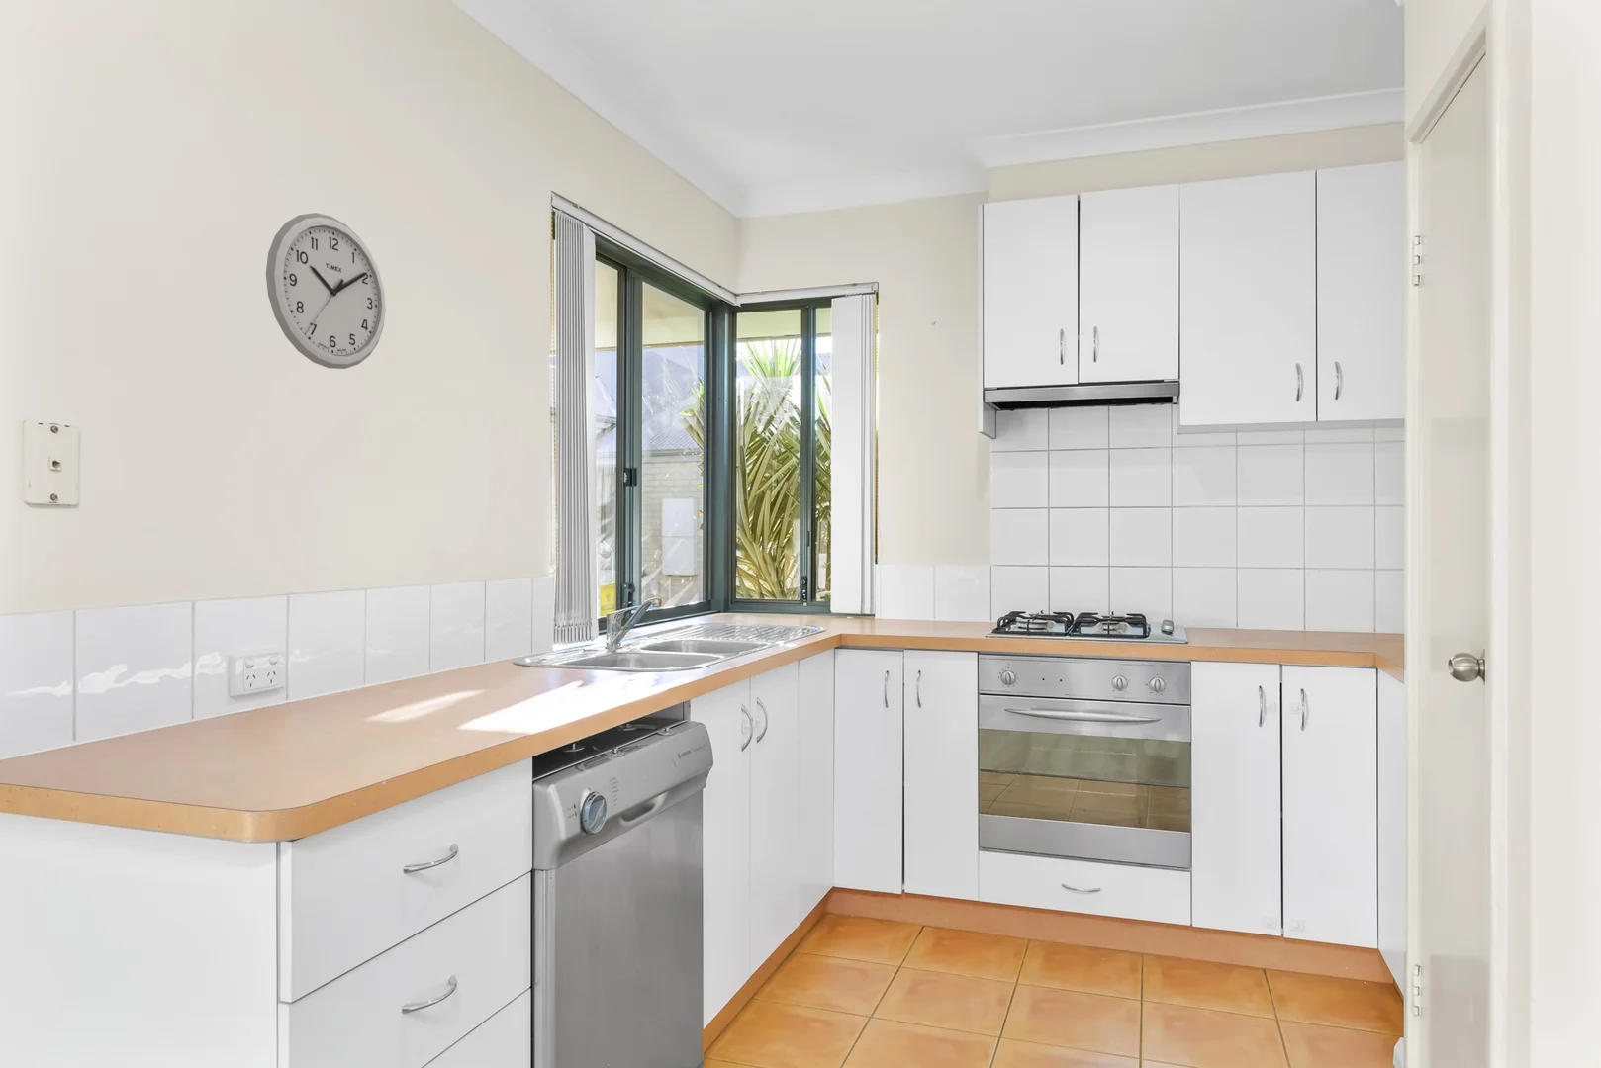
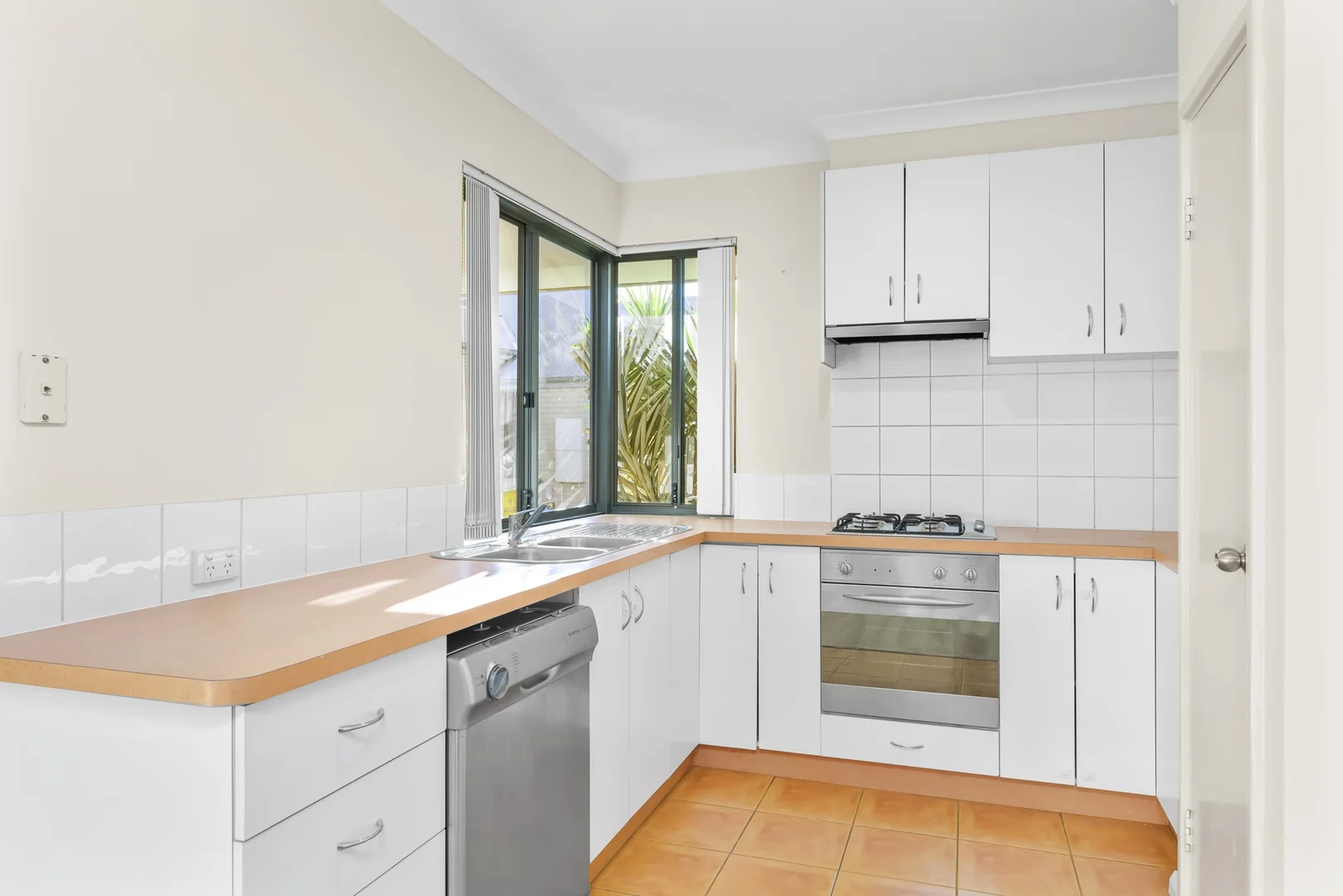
- wall clock [265,212,387,370]
